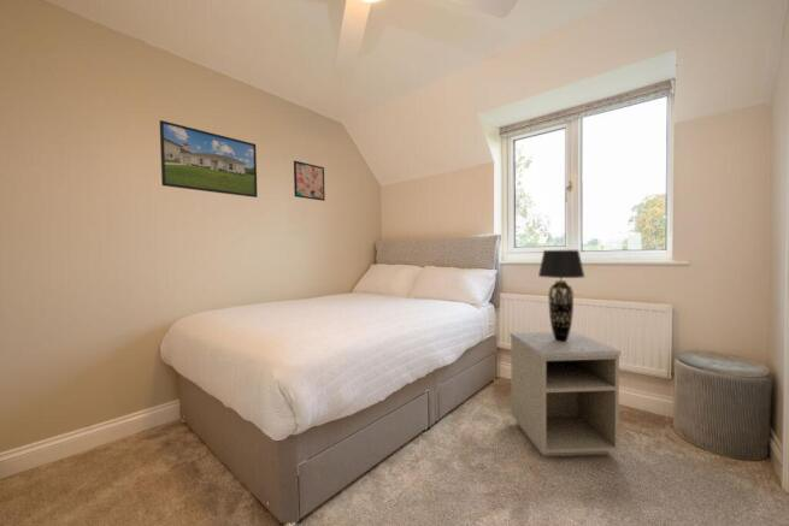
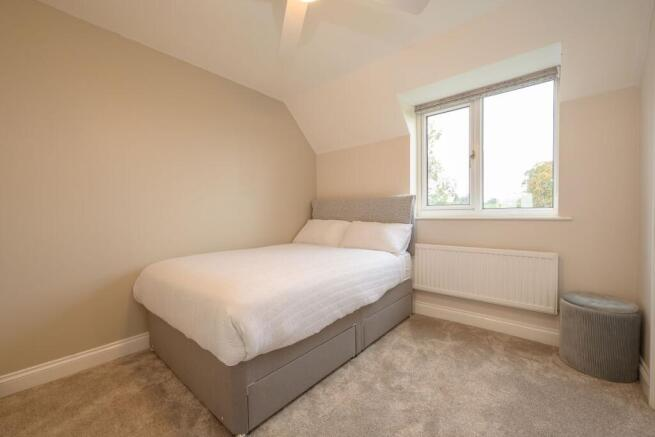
- nightstand [508,330,622,457]
- wall art [293,160,326,202]
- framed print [159,119,259,199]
- table lamp [537,249,585,343]
